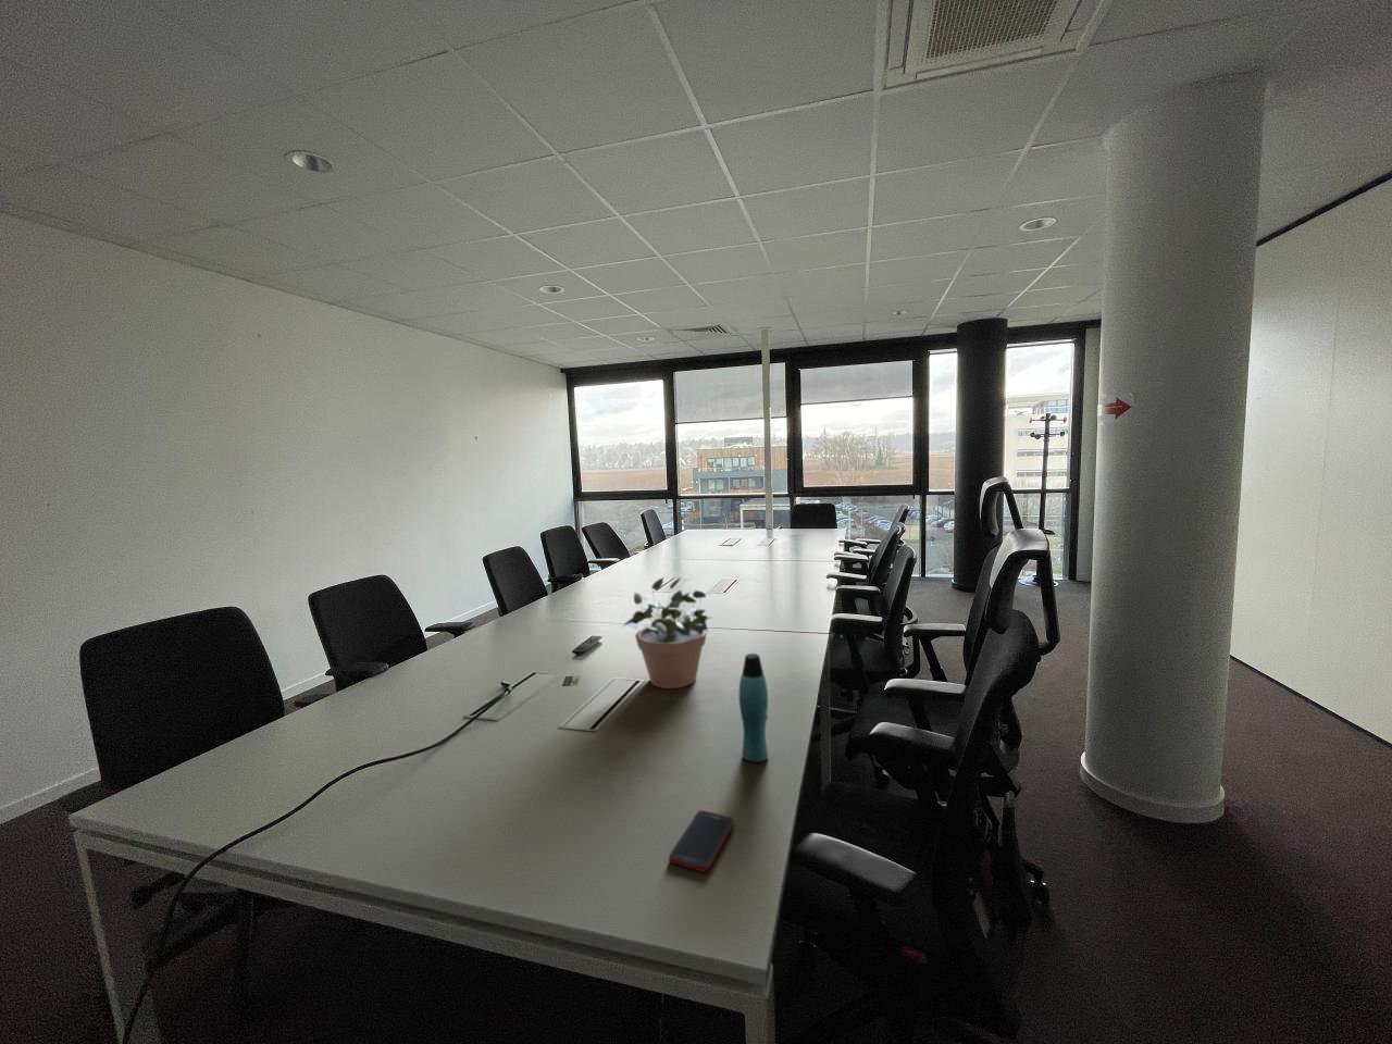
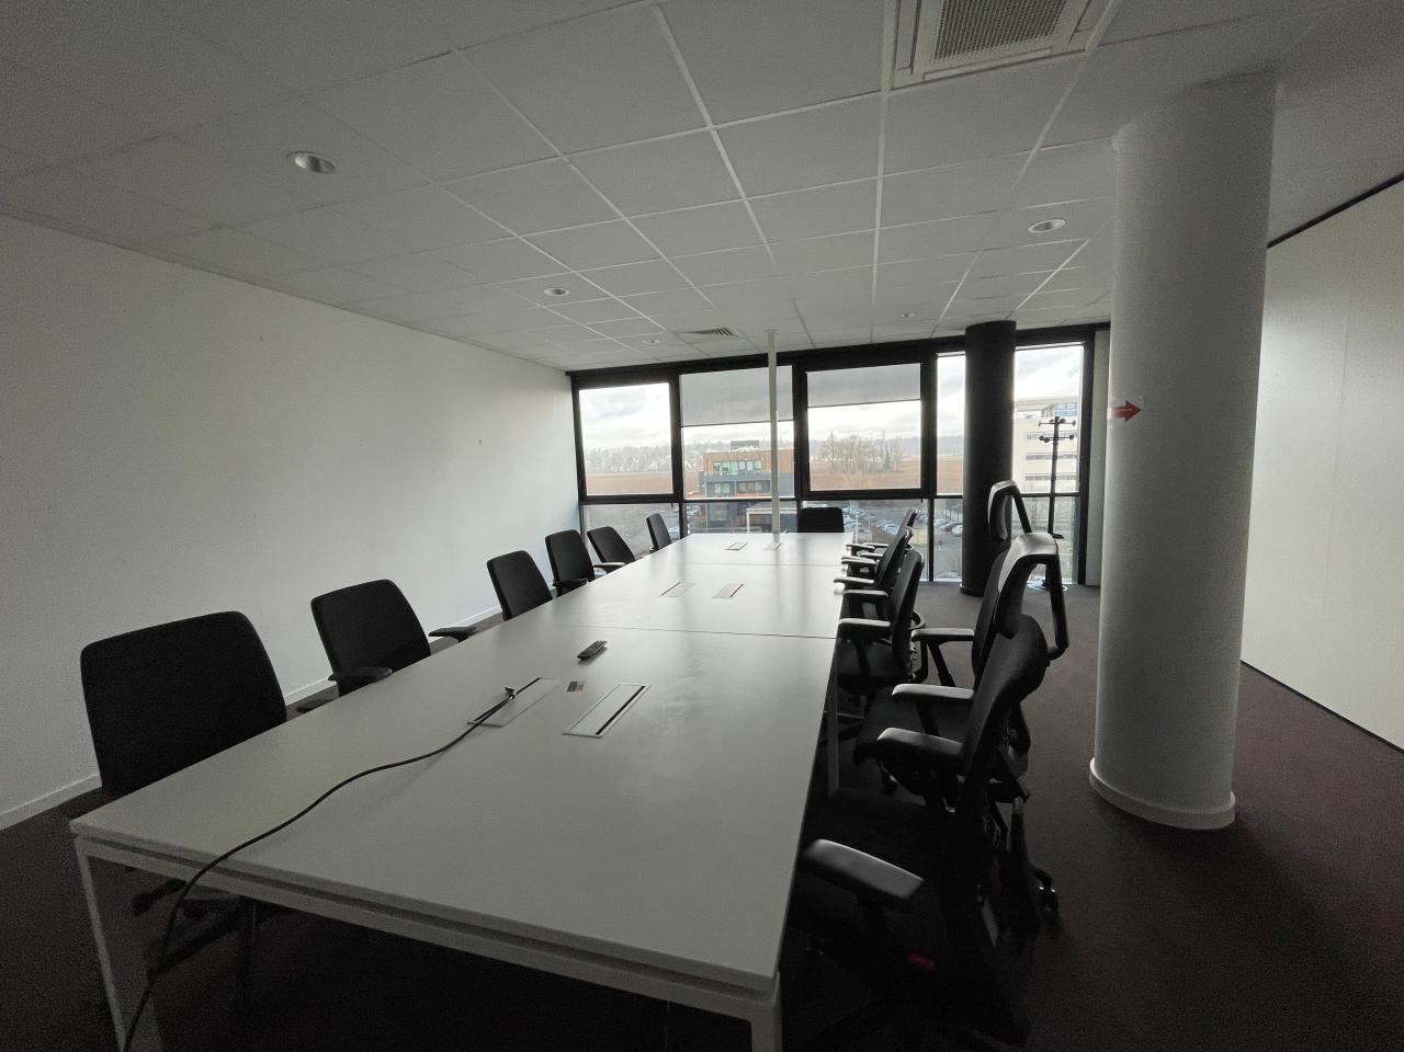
- potted plant [623,576,716,690]
- bottle [739,653,769,763]
- cell phone [668,809,735,873]
